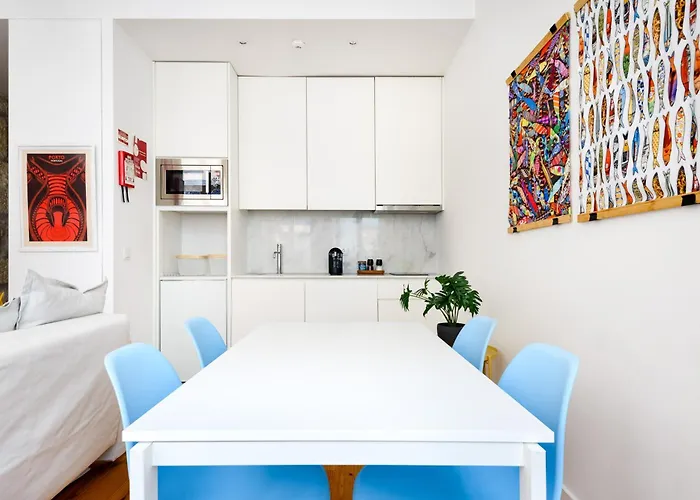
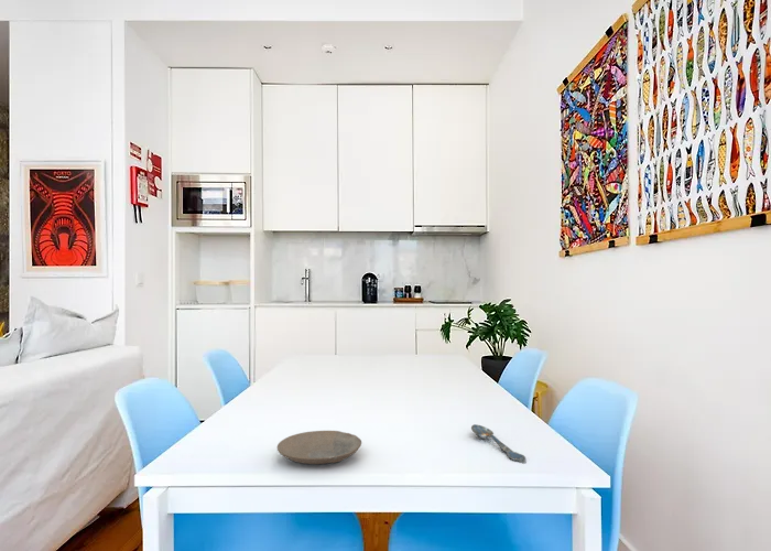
+ spoon [470,423,526,464]
+ plate [276,430,362,465]
